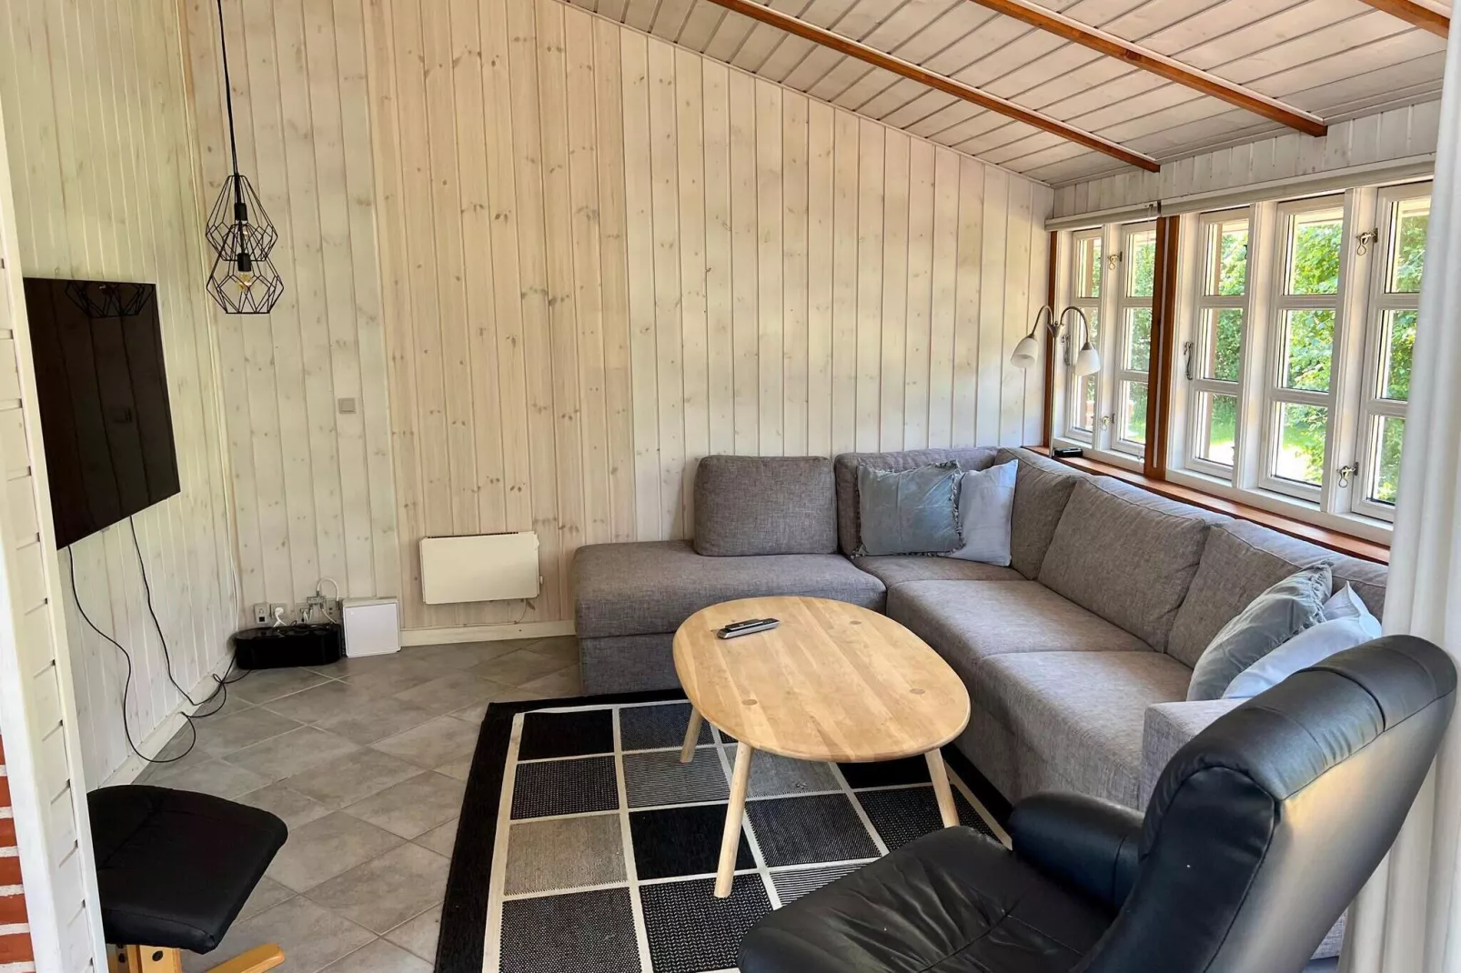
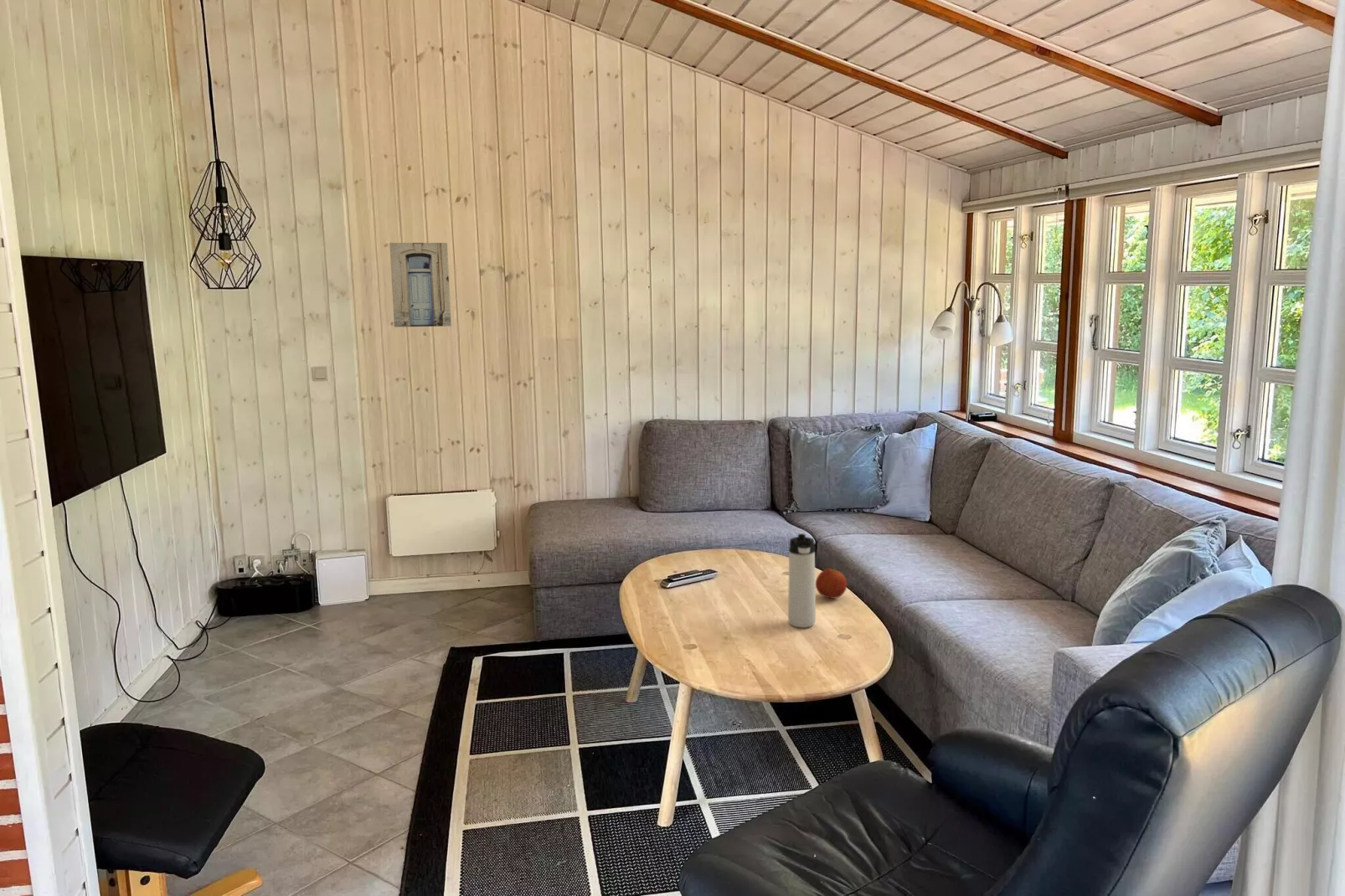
+ wall art [389,242,452,328]
+ thermos bottle [787,533,817,629]
+ fruit [815,568,848,600]
